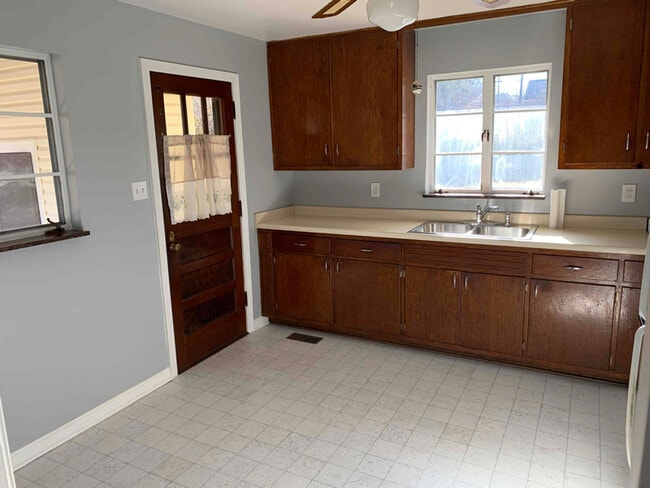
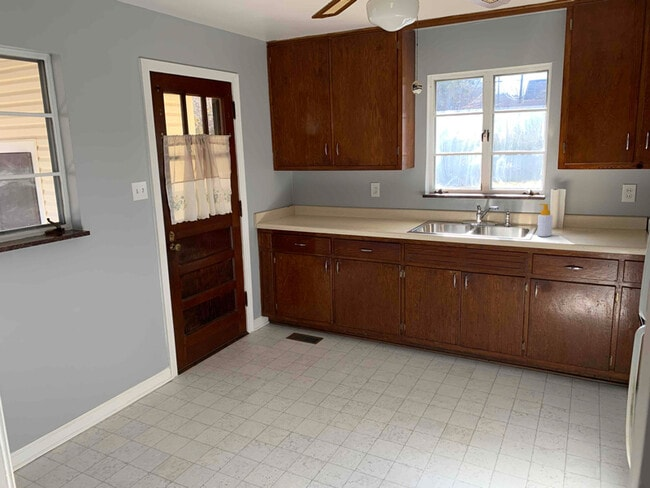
+ soap bottle [536,203,554,238]
